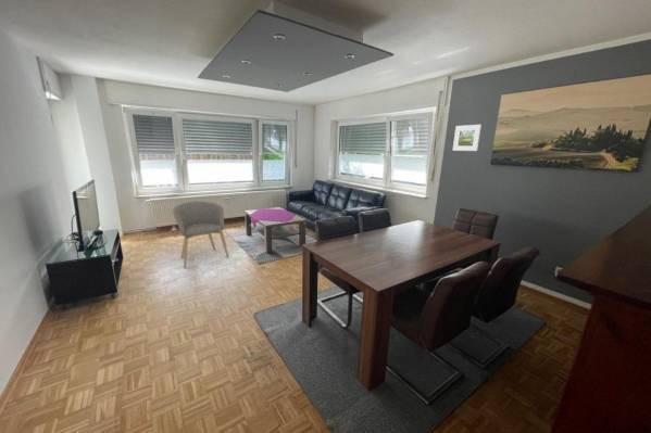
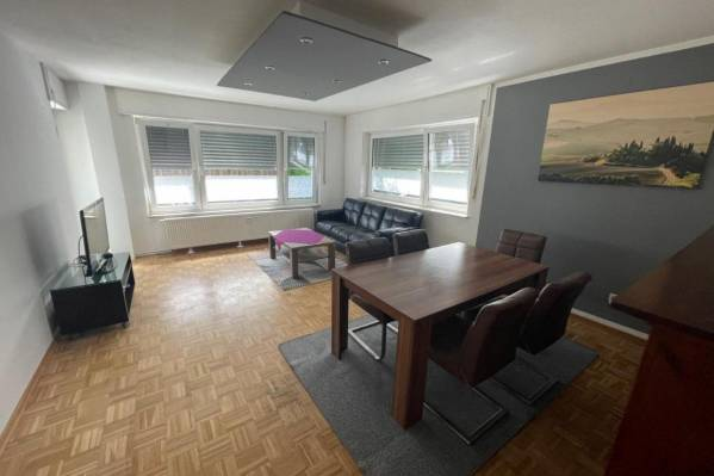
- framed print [452,124,483,152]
- armchair [172,201,230,269]
